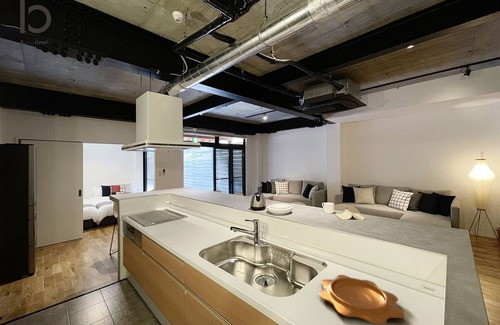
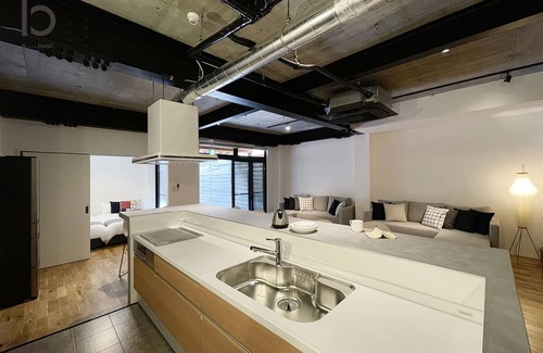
- decorative bowl [318,274,405,325]
